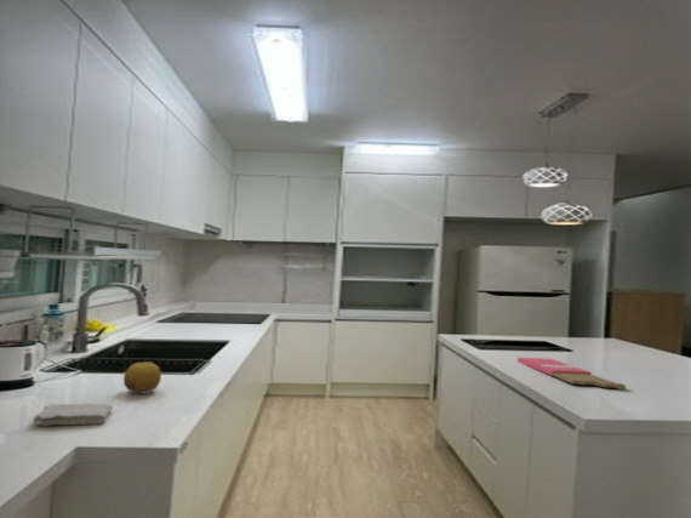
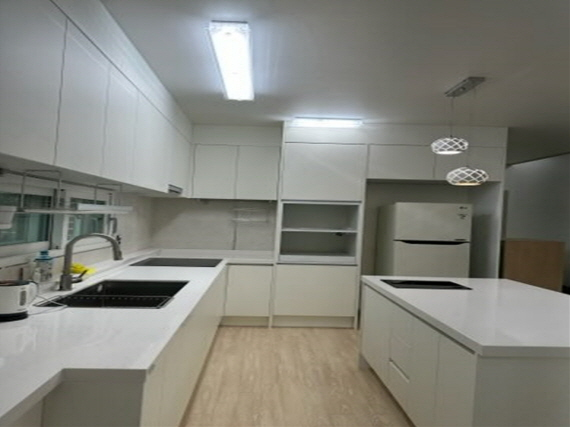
- washcloth [32,403,114,426]
- fruit [122,362,162,395]
- cutting board [516,357,627,391]
